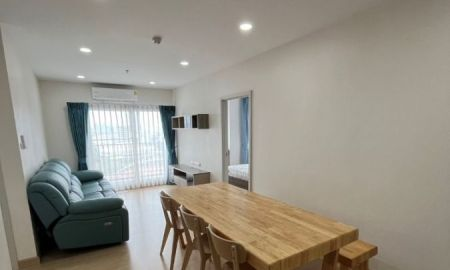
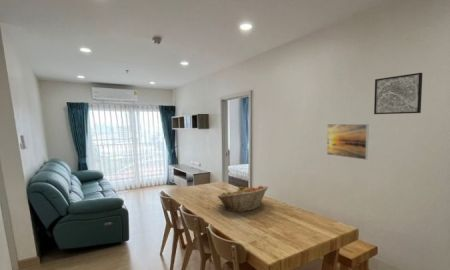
+ fruit basket [216,185,269,213]
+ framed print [326,123,370,161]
+ wall art [373,72,424,115]
